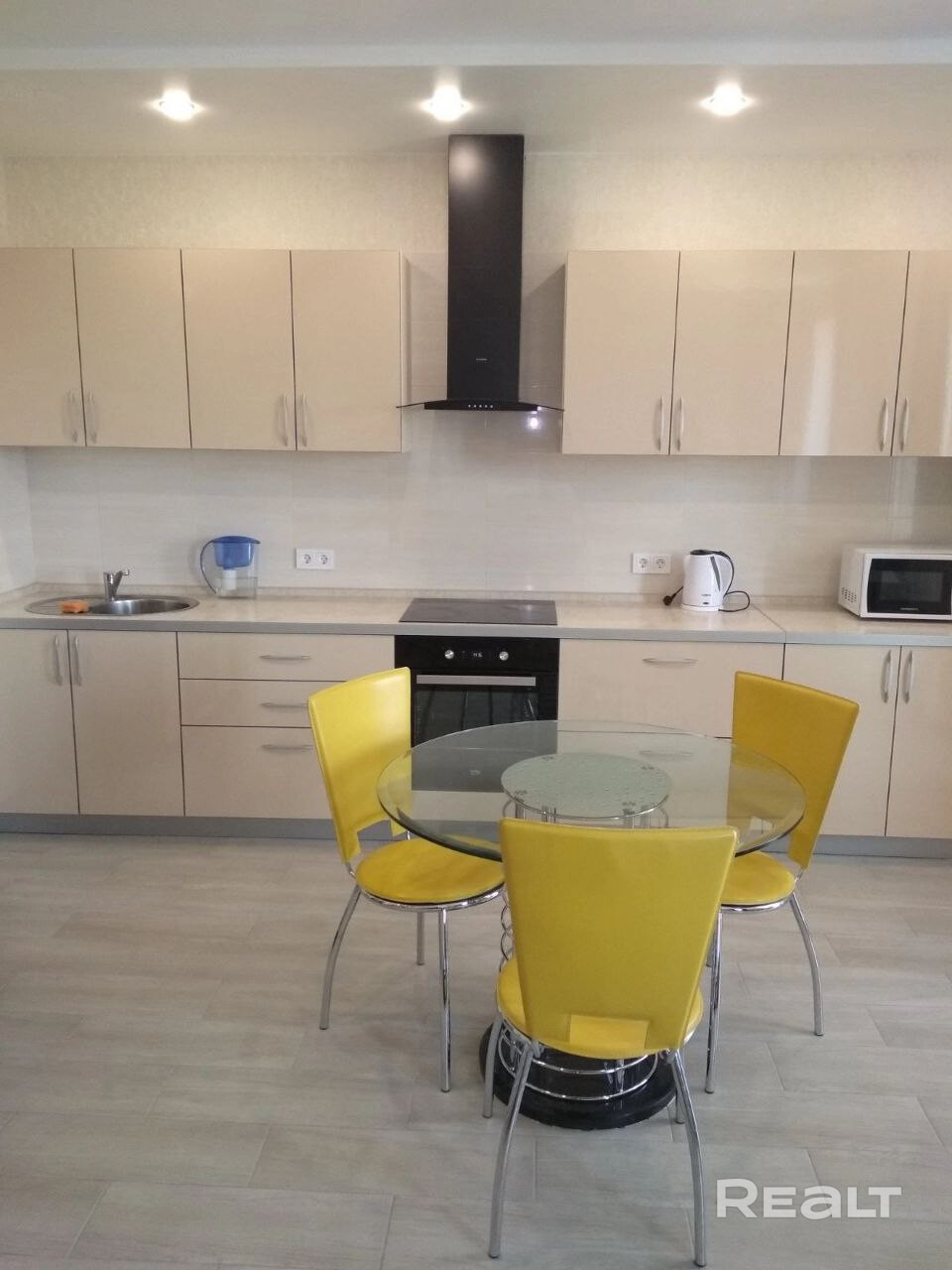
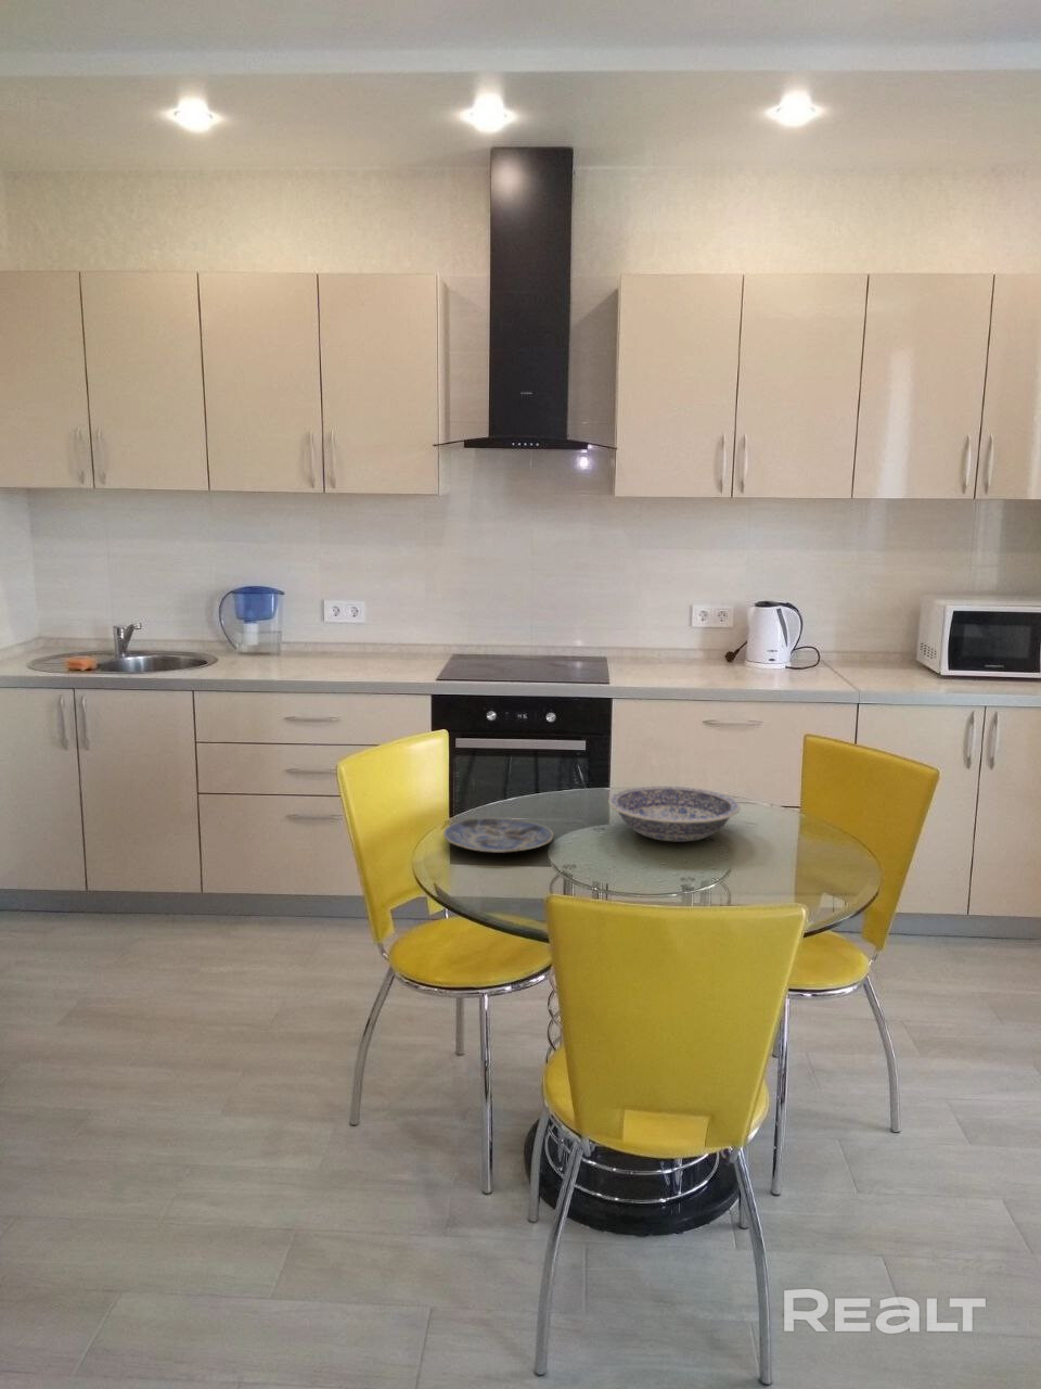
+ bowl [607,785,741,842]
+ plate [443,817,555,854]
